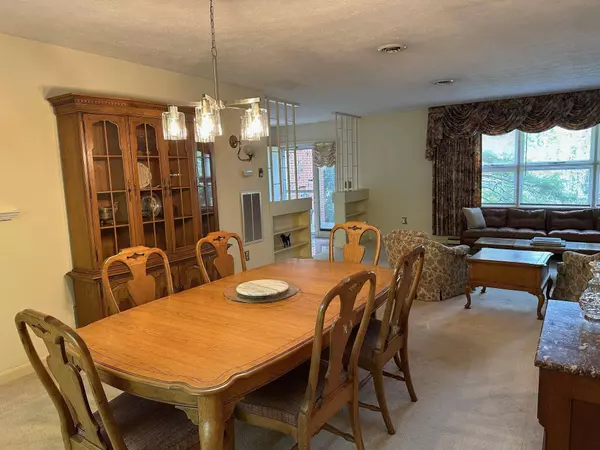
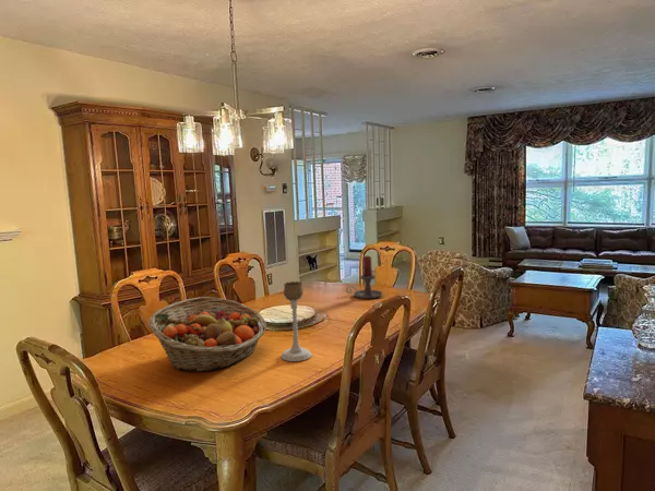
+ candle holder [345,255,384,300]
+ fruit basket [147,296,267,373]
+ candle holder [281,280,312,362]
